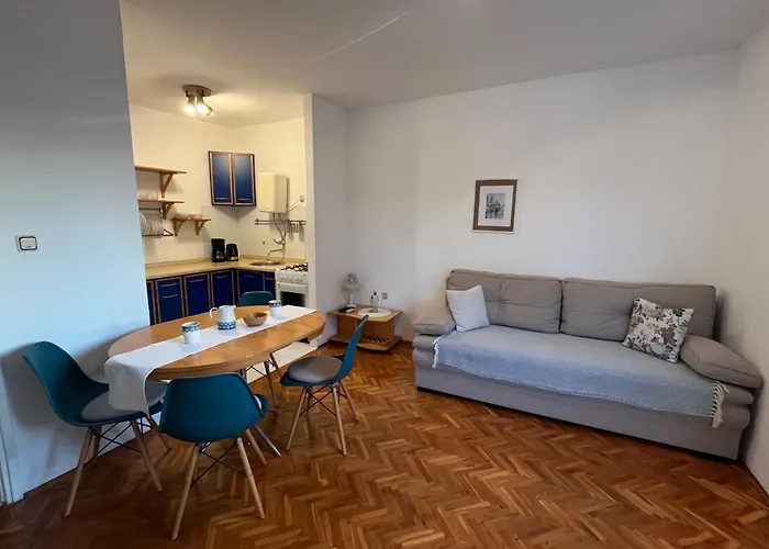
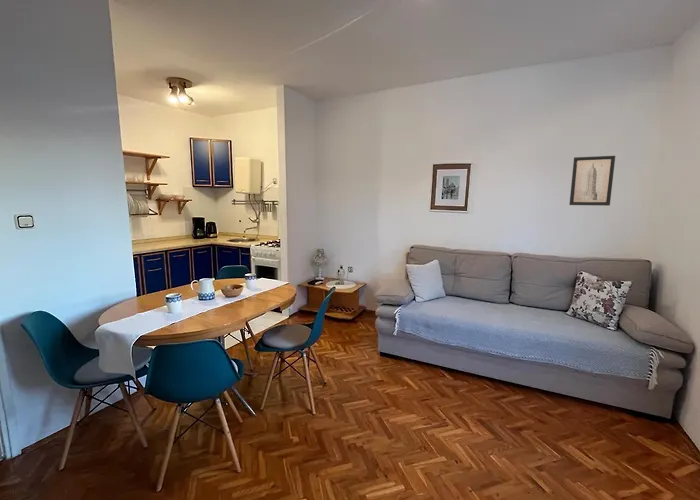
+ wall art [568,155,616,207]
